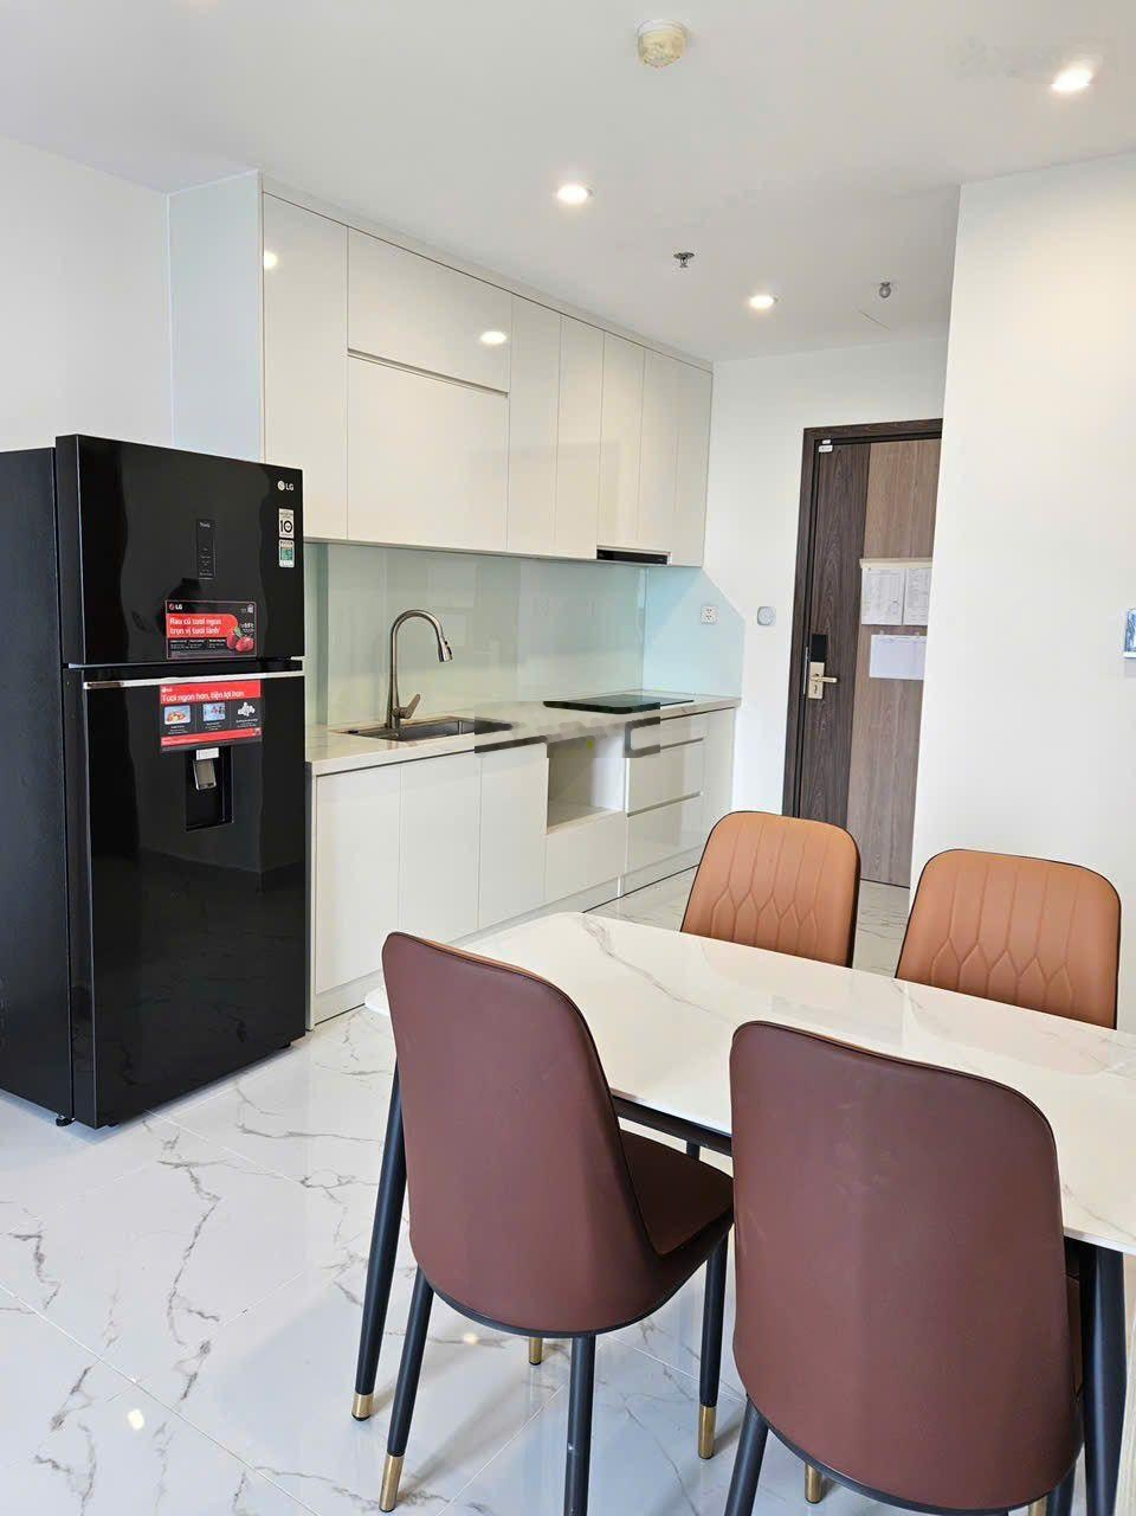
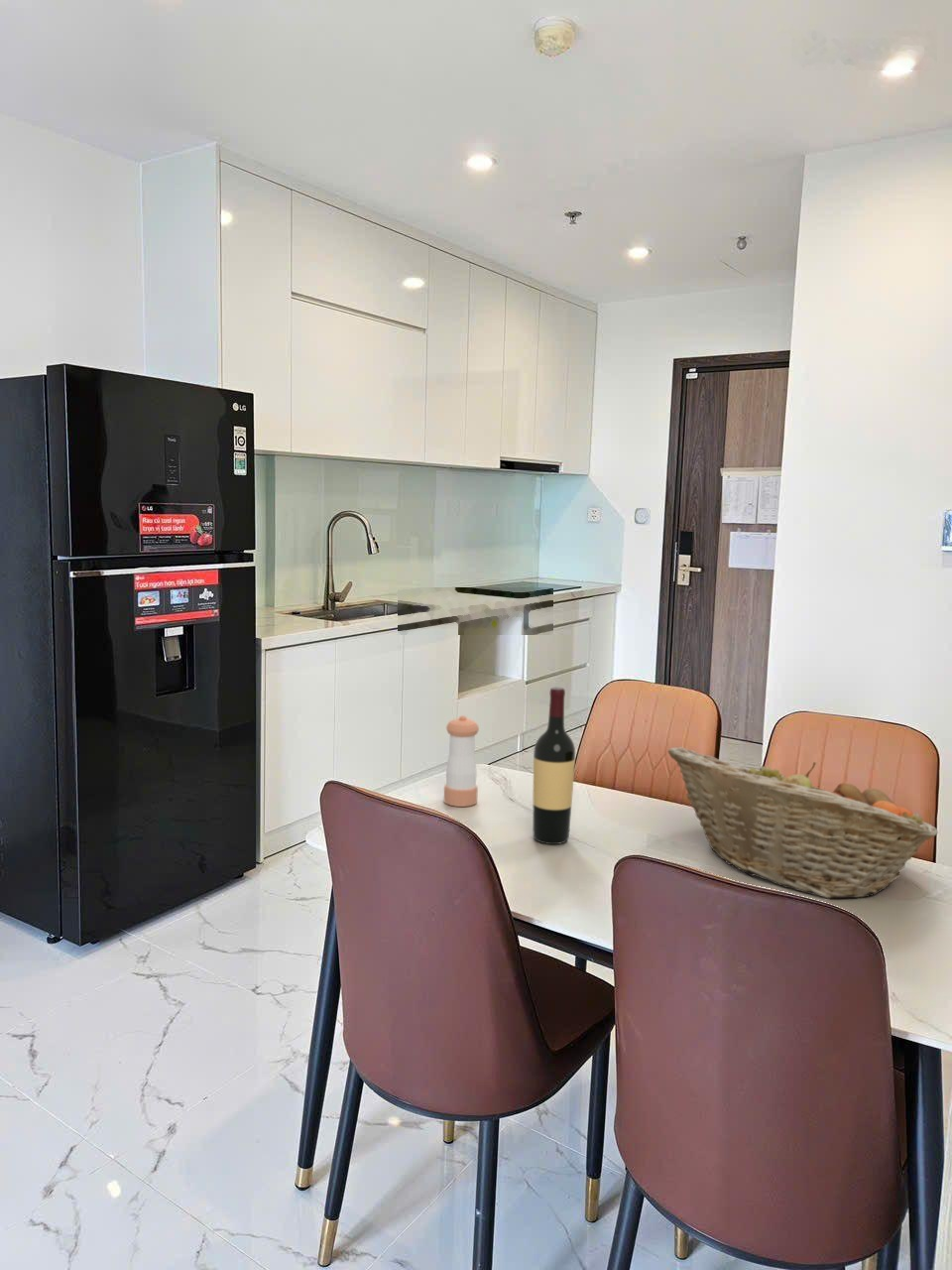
+ pepper shaker [443,714,480,808]
+ wine bottle [532,687,576,845]
+ fruit basket [667,746,939,899]
